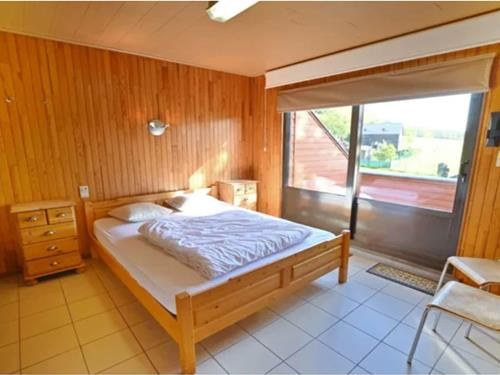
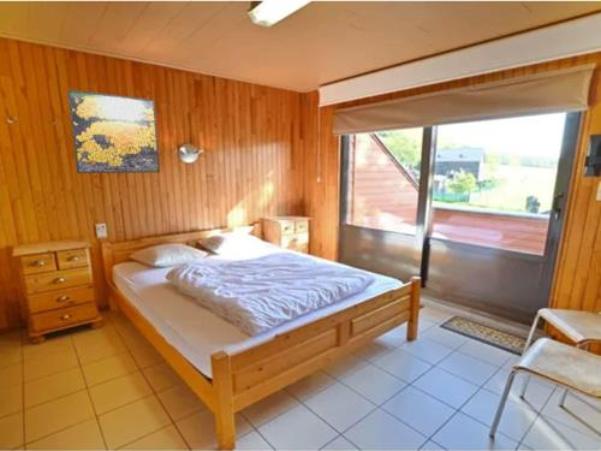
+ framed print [66,89,161,174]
